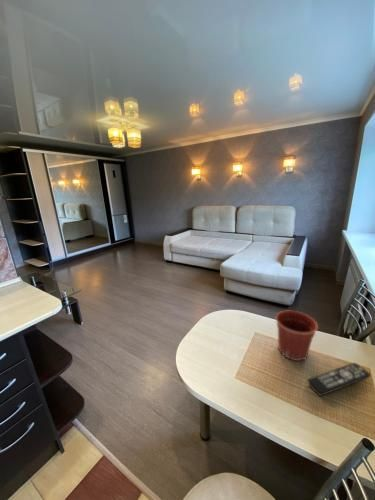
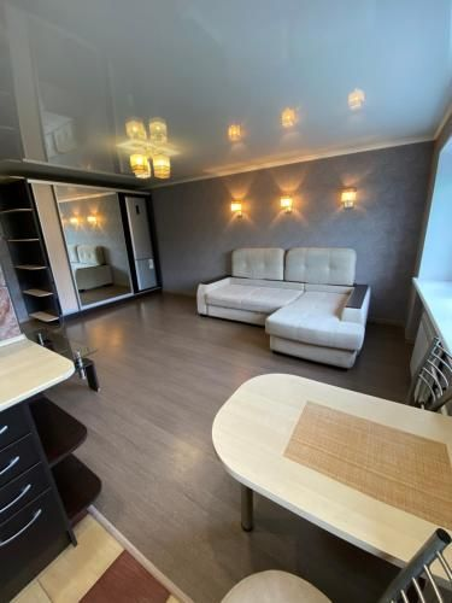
- flower pot [275,310,319,362]
- remote control [306,362,372,397]
